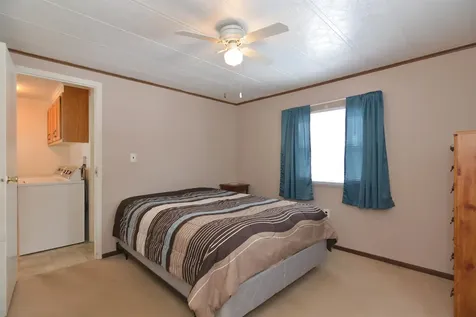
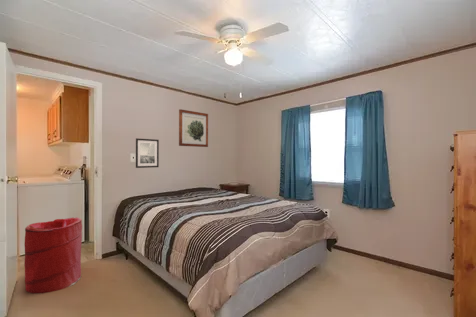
+ wall art [135,137,160,169]
+ laundry hamper [23,217,83,295]
+ wall art [178,108,209,148]
